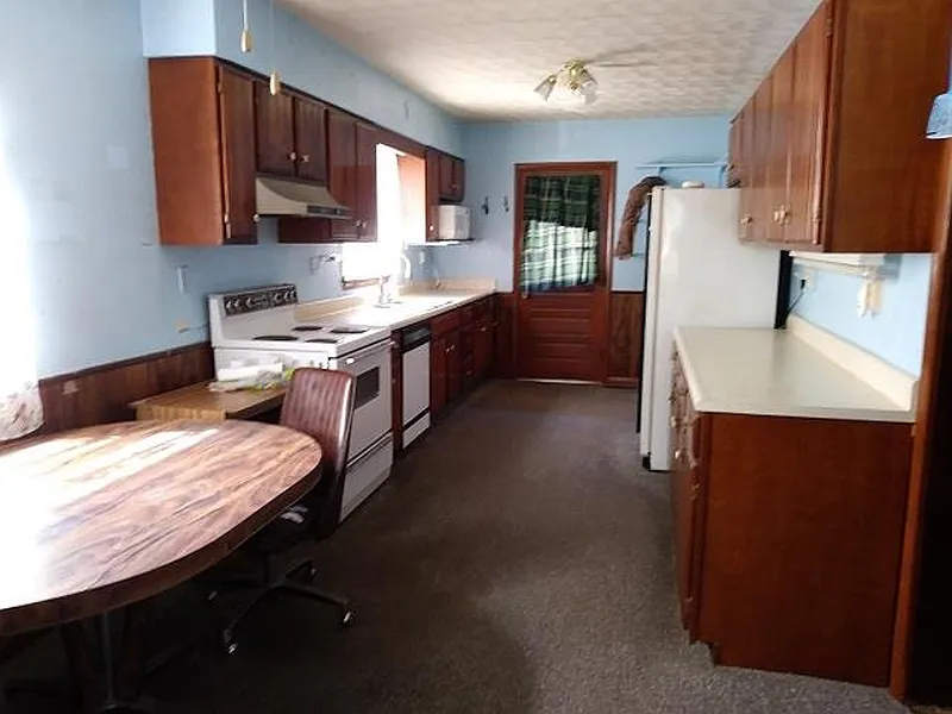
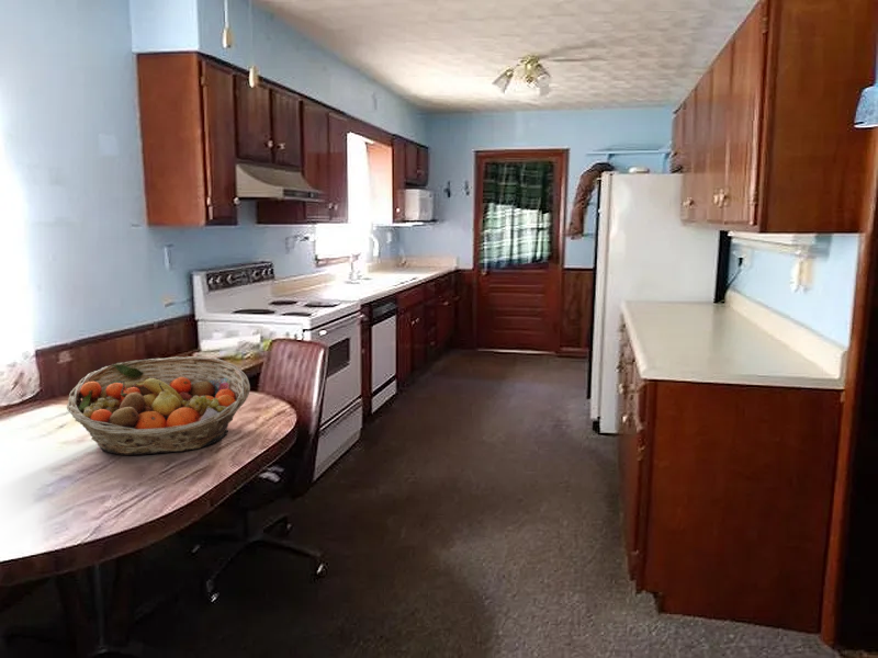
+ fruit basket [66,355,251,456]
